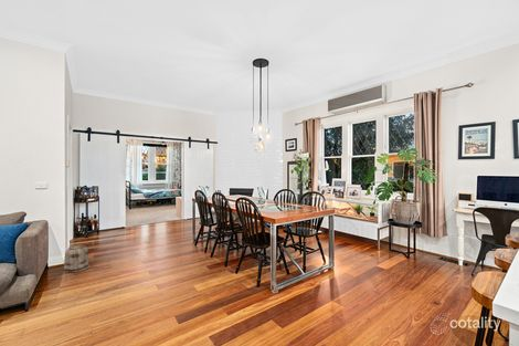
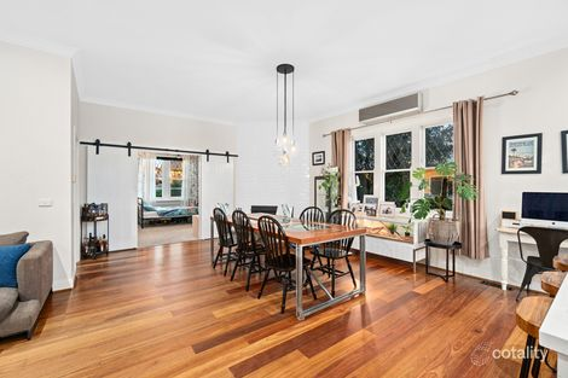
- basket [63,240,91,274]
